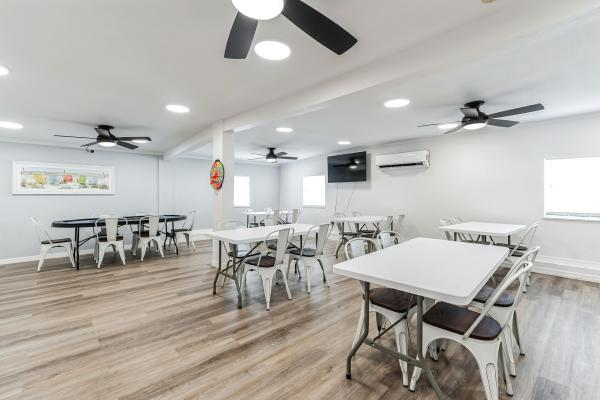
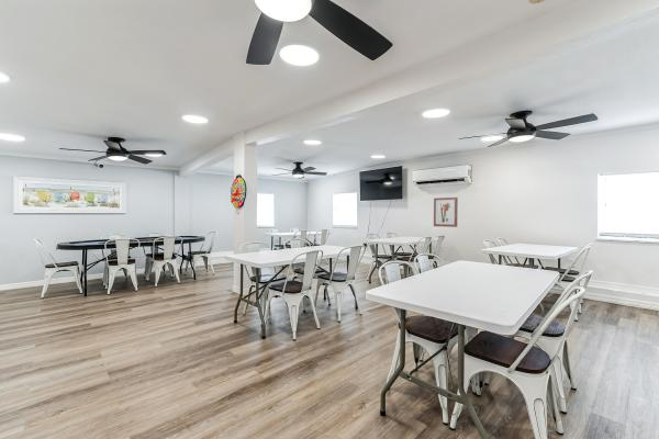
+ wall art [433,196,459,228]
